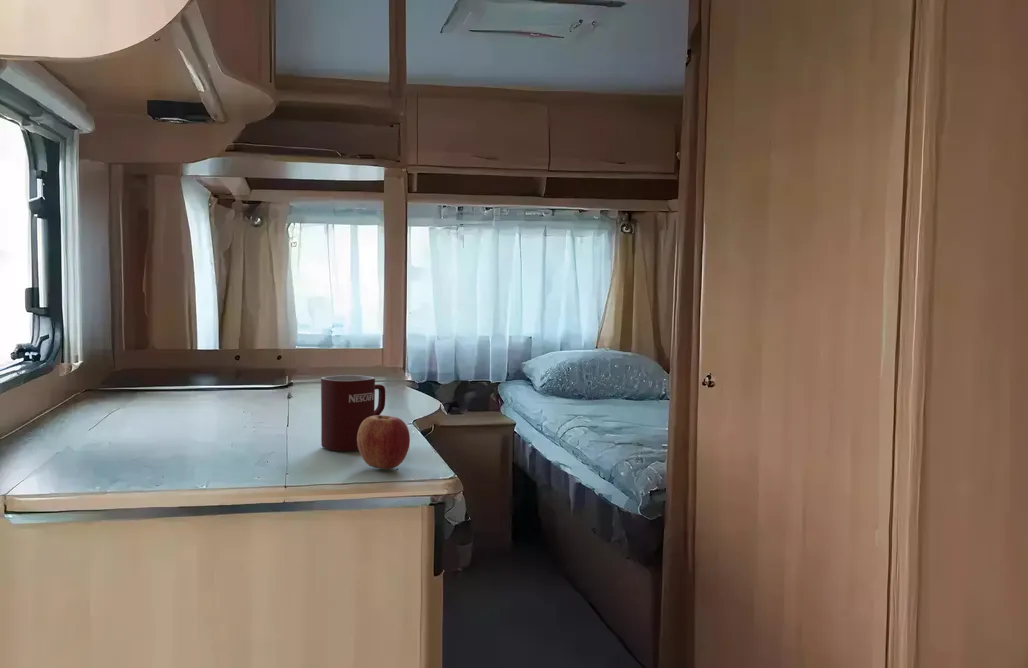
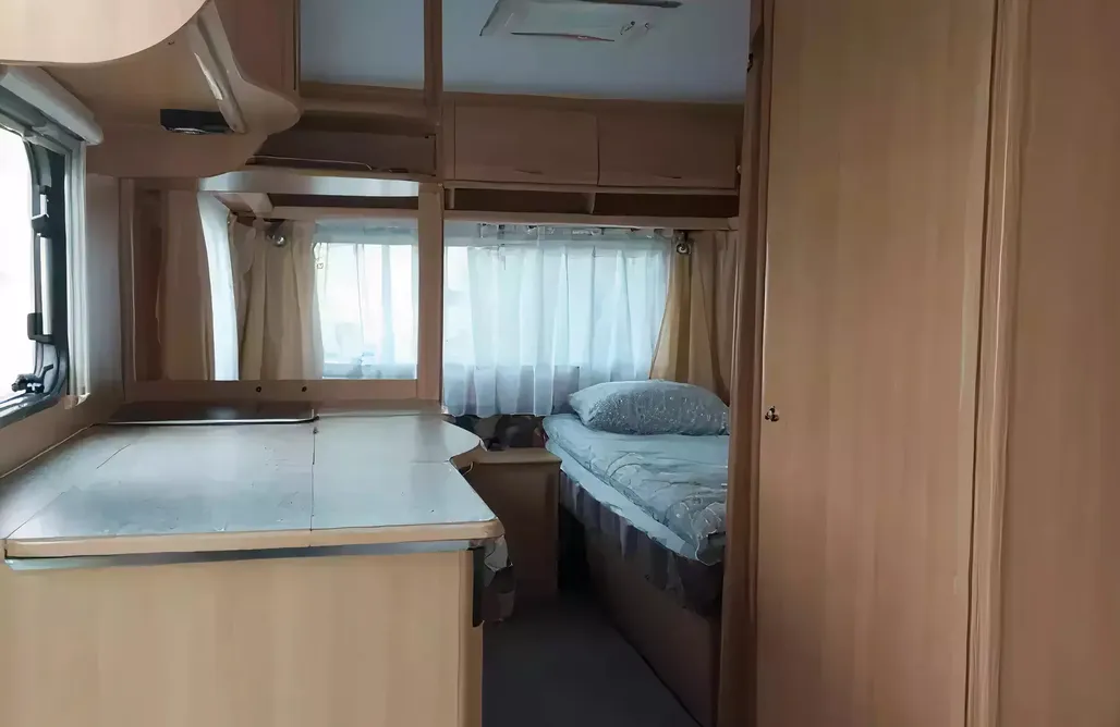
- apple [357,414,411,470]
- mug [320,374,386,452]
